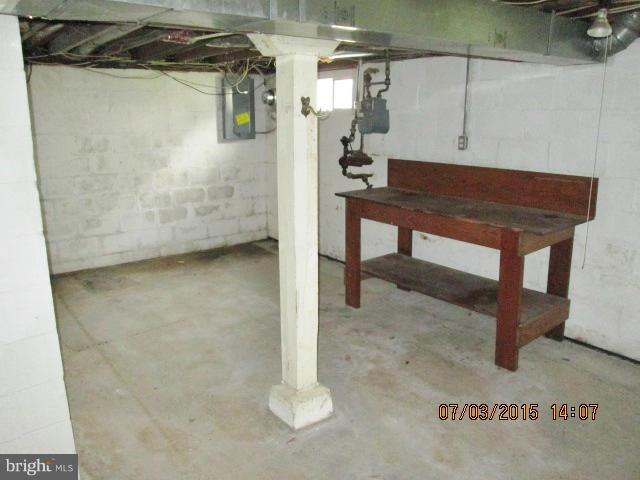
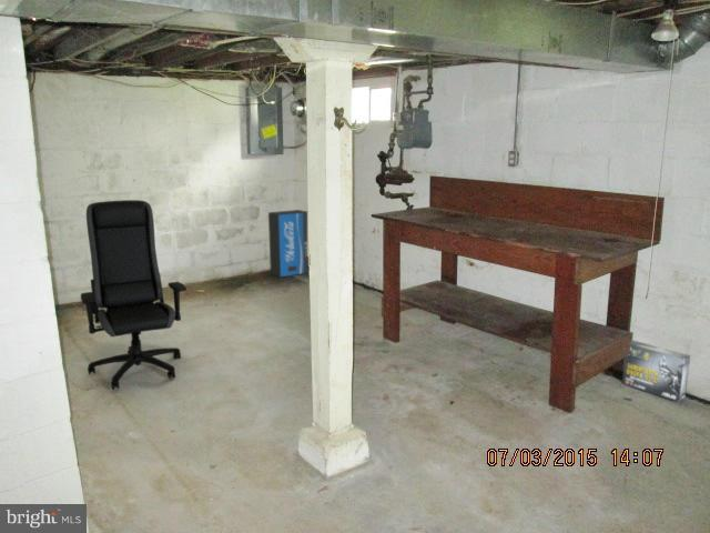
+ office chair [80,199,187,391]
+ air purifier [267,209,310,279]
+ box [621,339,691,403]
